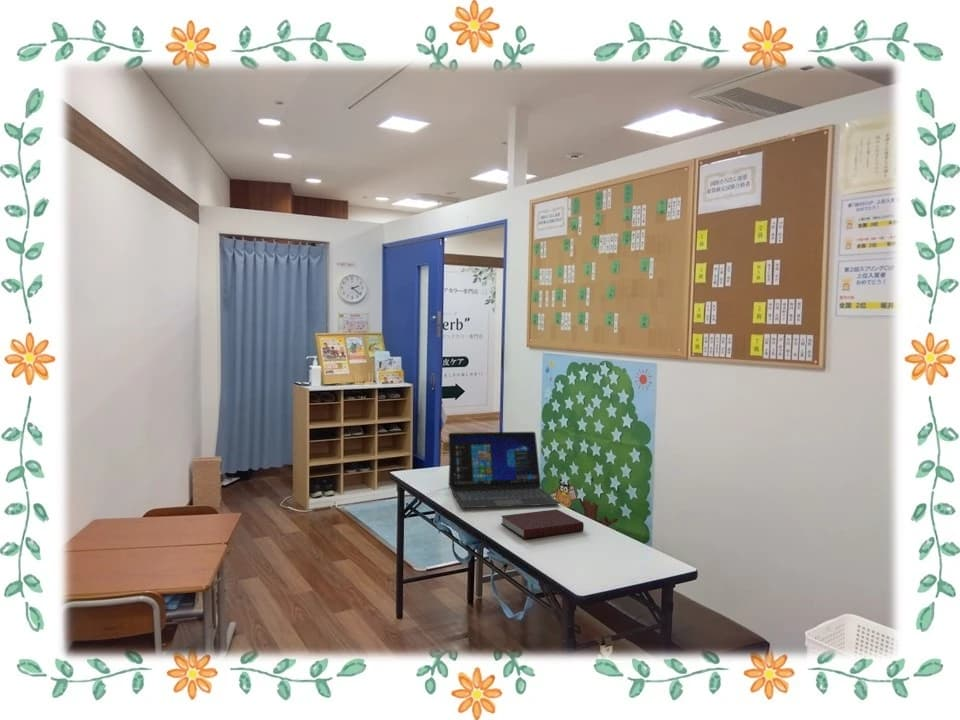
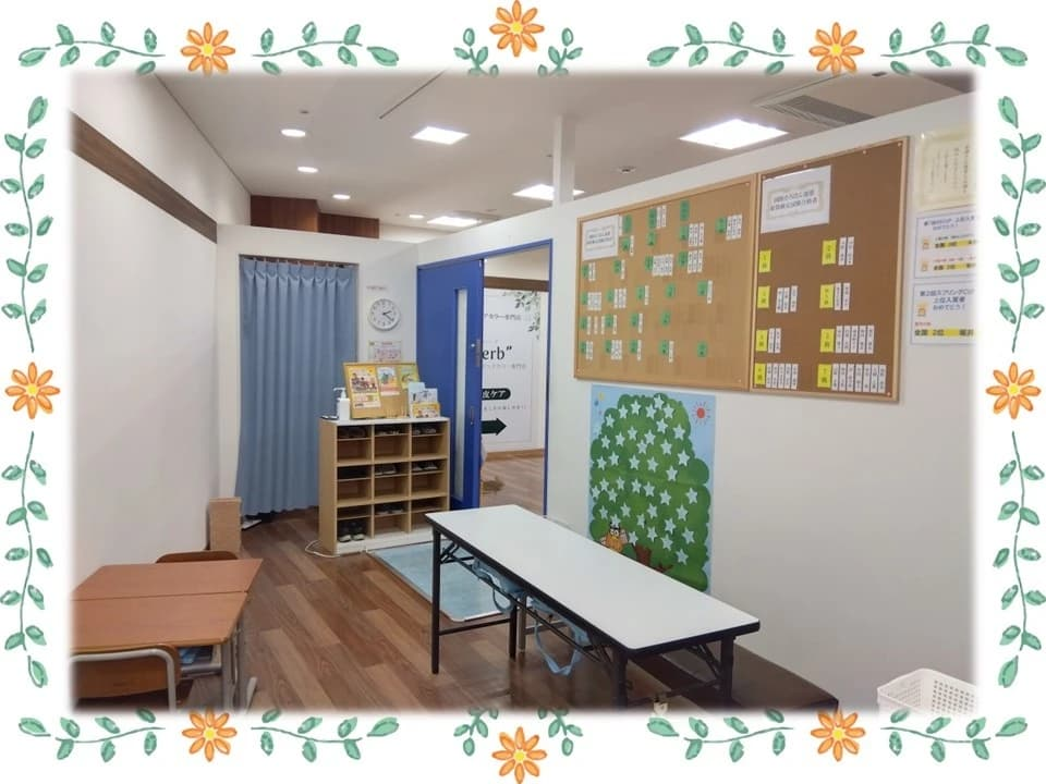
- notebook [500,508,585,540]
- laptop [447,431,560,509]
